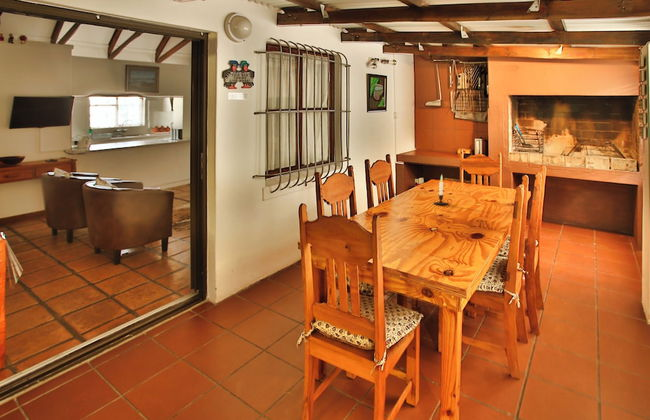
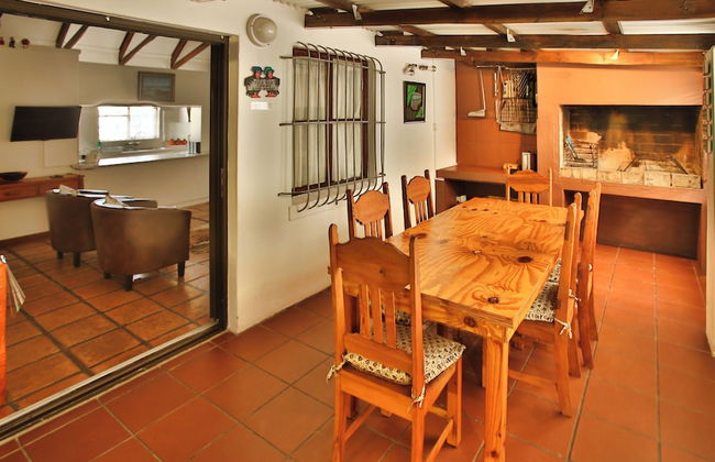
- candle [433,174,453,206]
